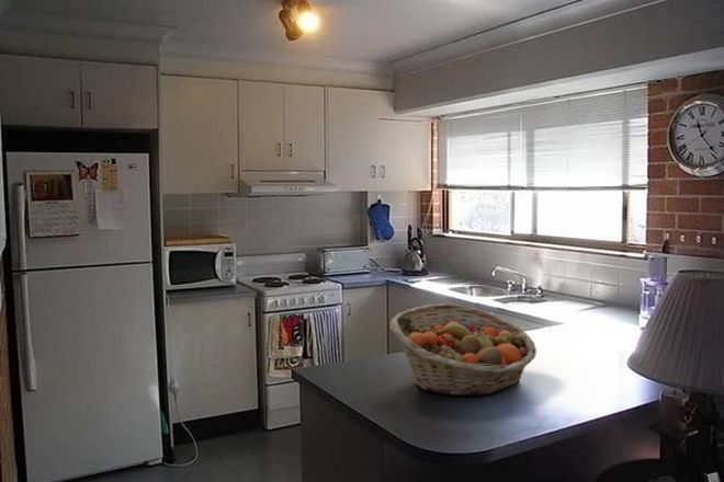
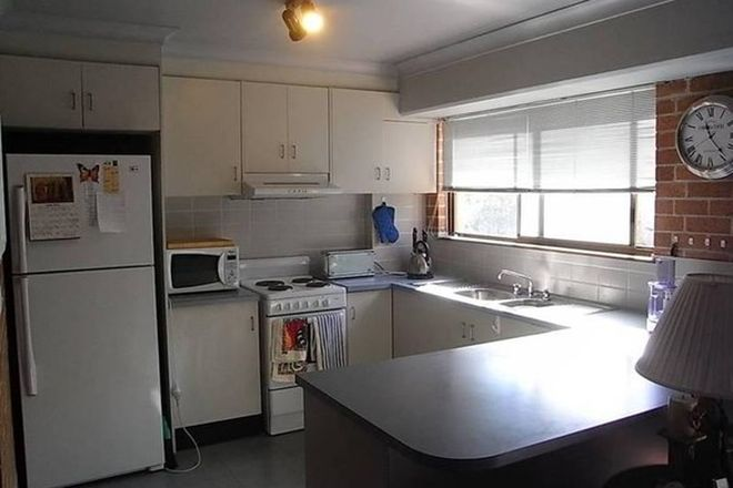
- fruit basket [389,303,538,397]
